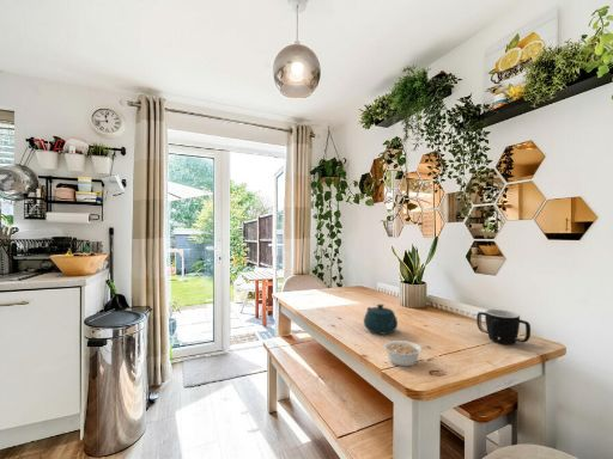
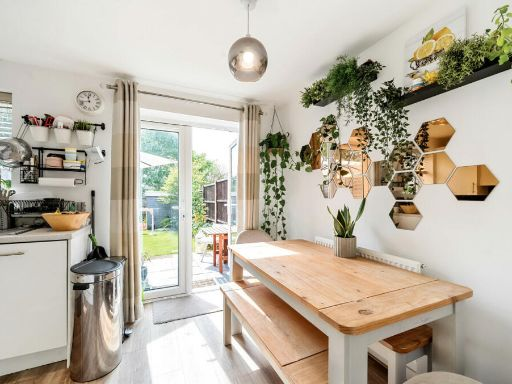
- legume [382,339,431,367]
- mug [475,308,532,345]
- teapot [363,304,399,335]
